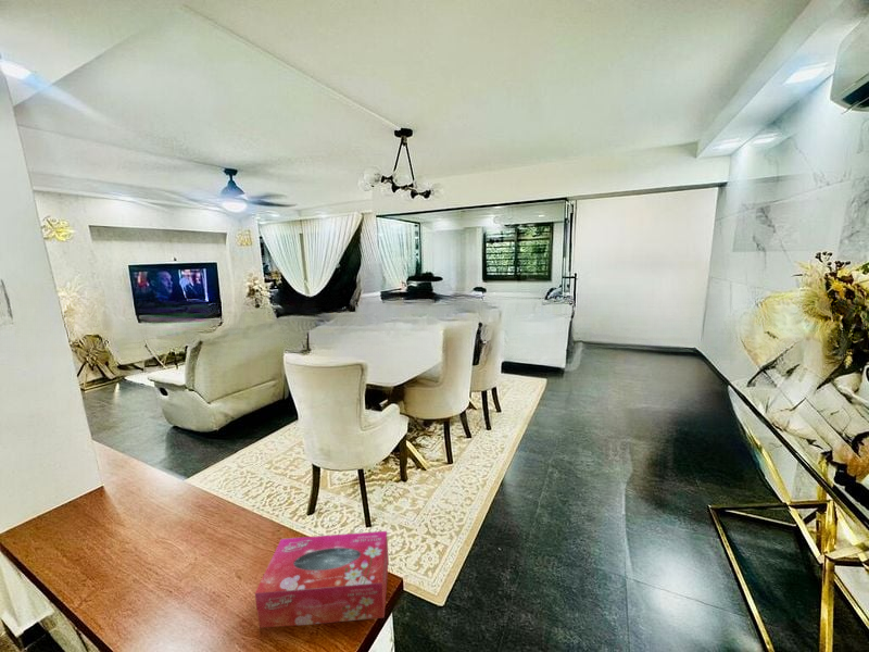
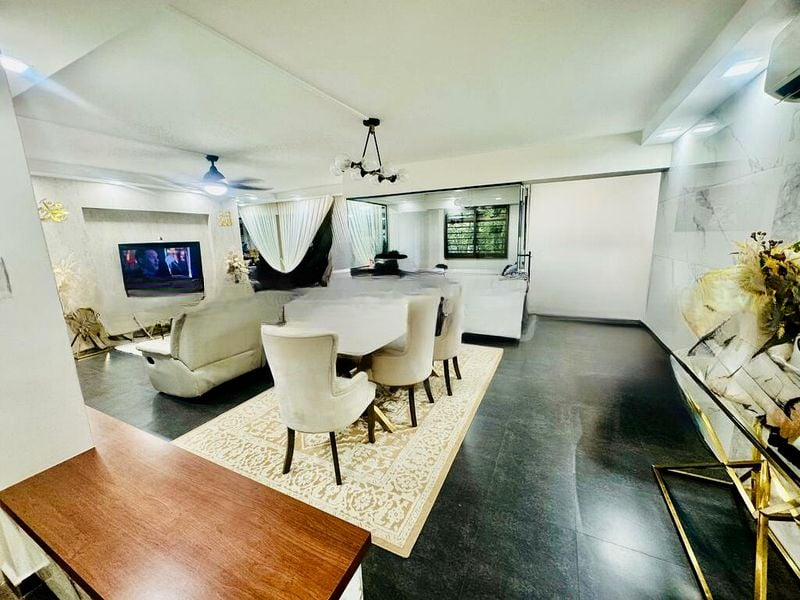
- tissue box [254,530,390,629]
